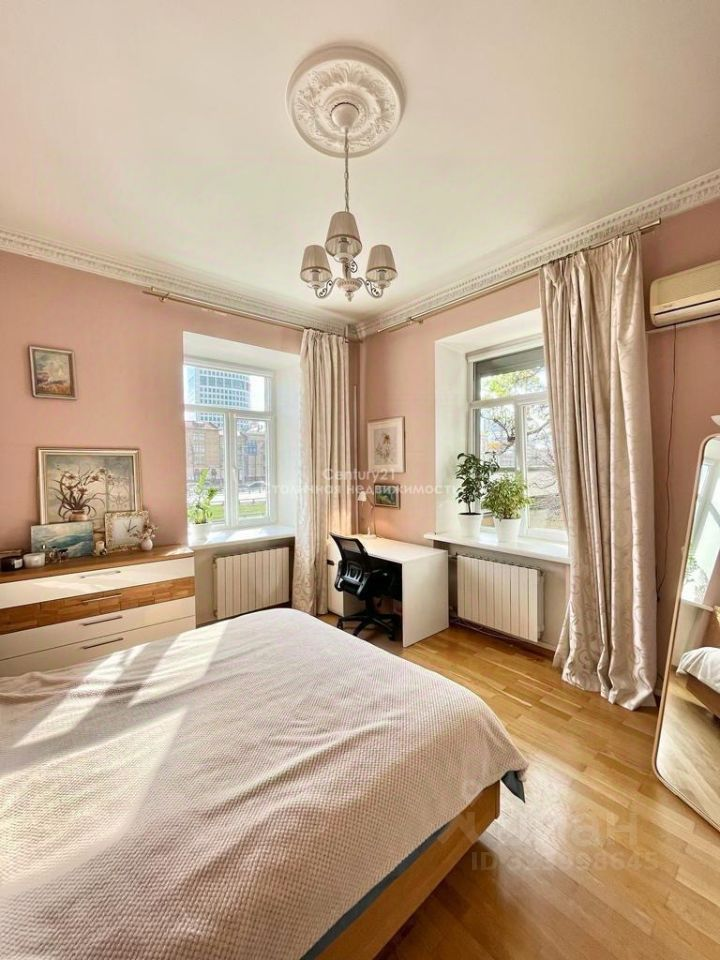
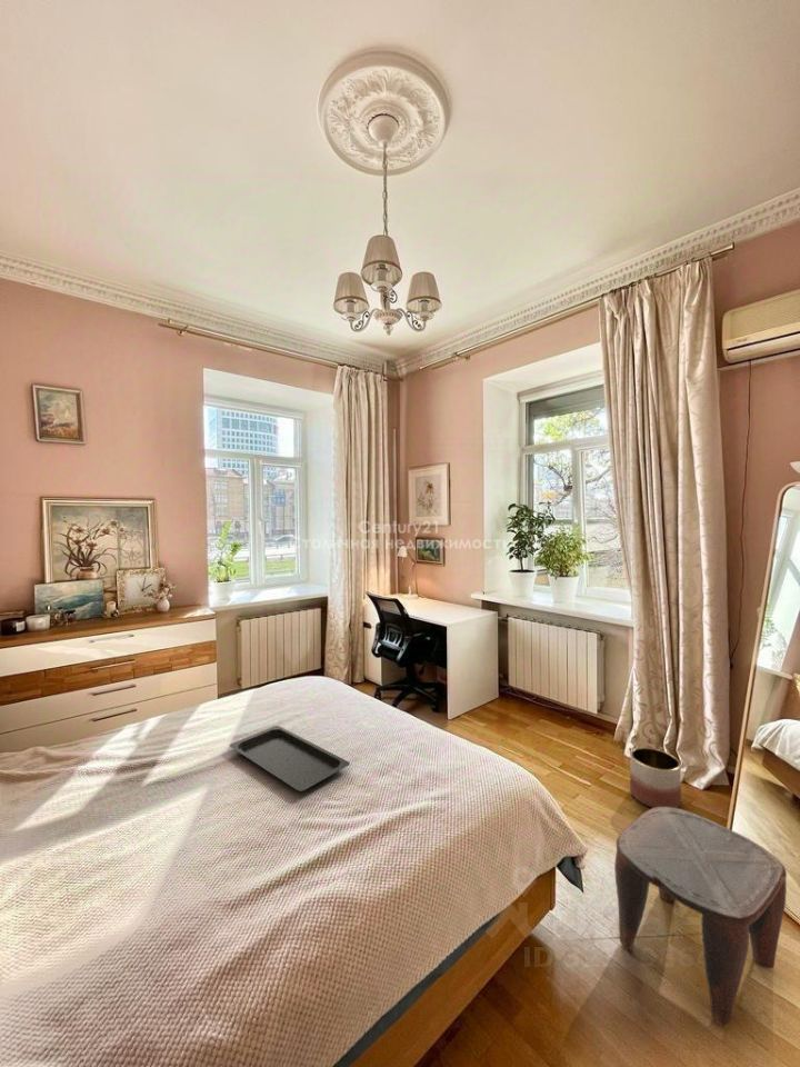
+ planter [629,747,682,808]
+ serving tray [229,725,351,792]
+ stool [613,807,788,1027]
